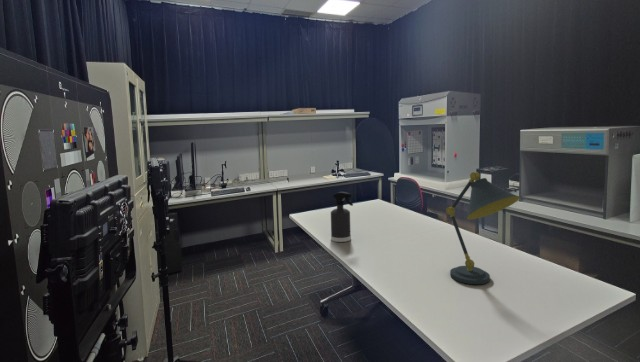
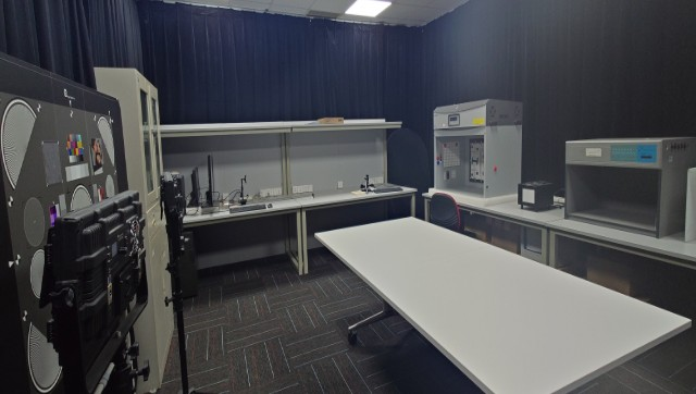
- desk lamp [445,171,521,285]
- spray bottle [330,191,354,243]
